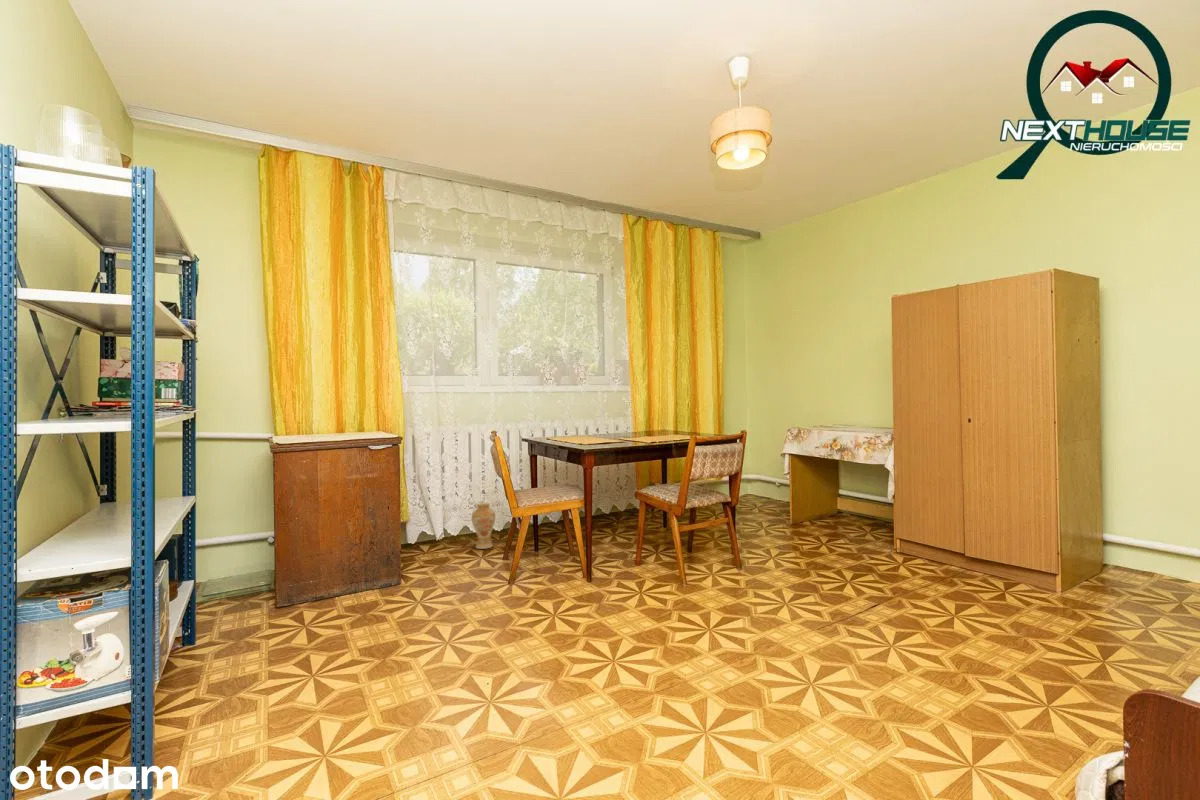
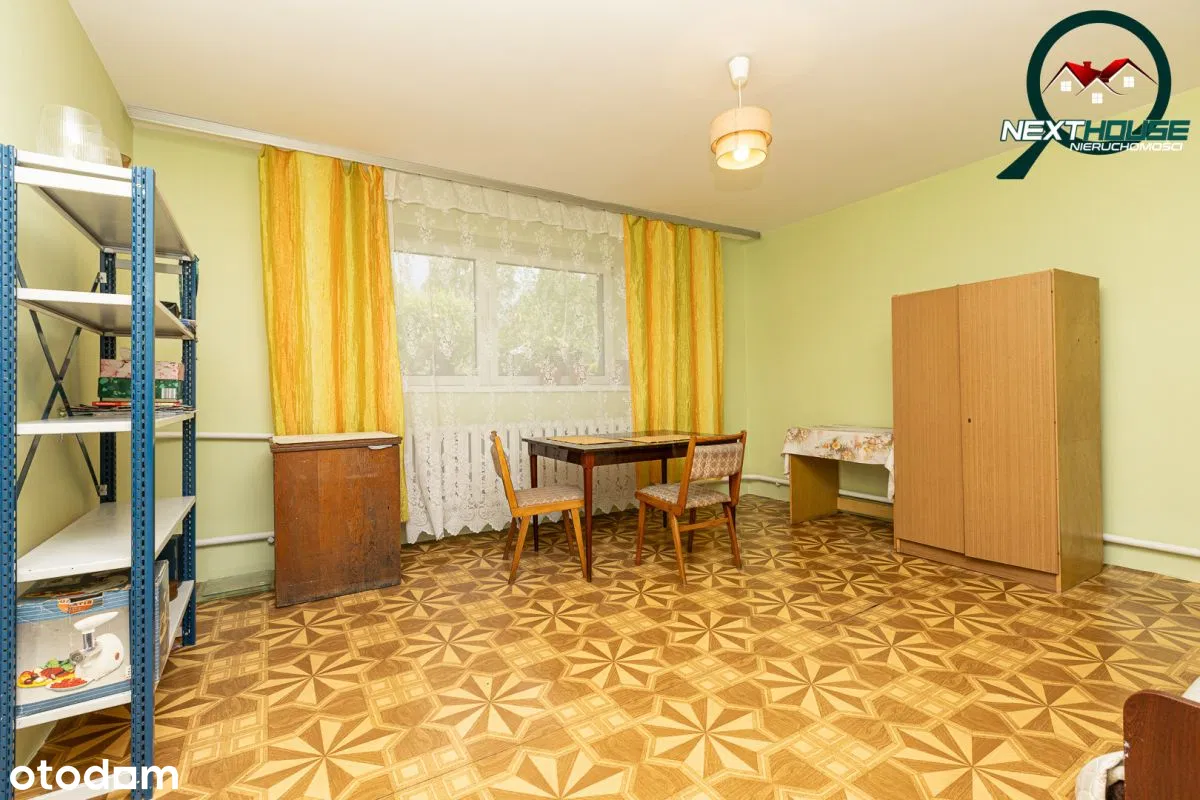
- vase [471,502,496,550]
